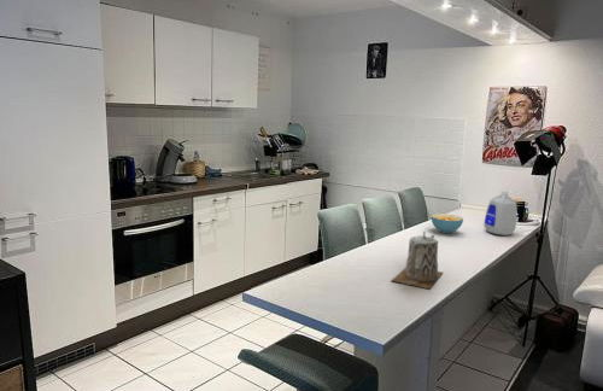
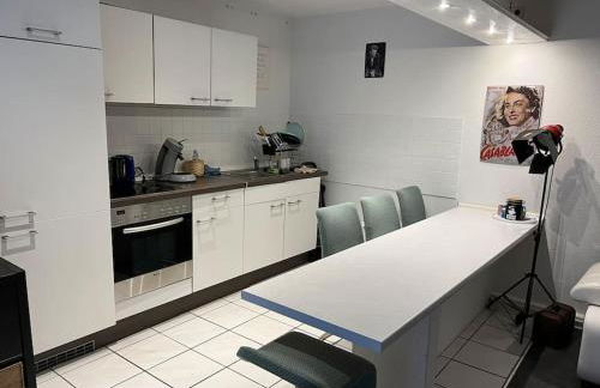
- cereal bowl [429,212,464,234]
- bottle [482,189,517,237]
- teapot [390,230,444,291]
